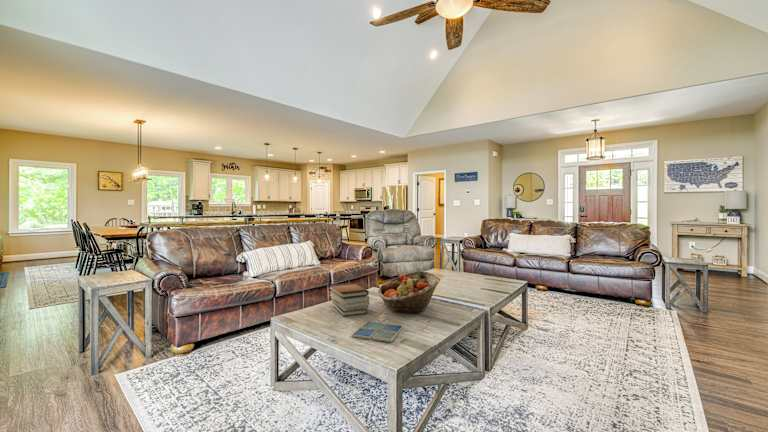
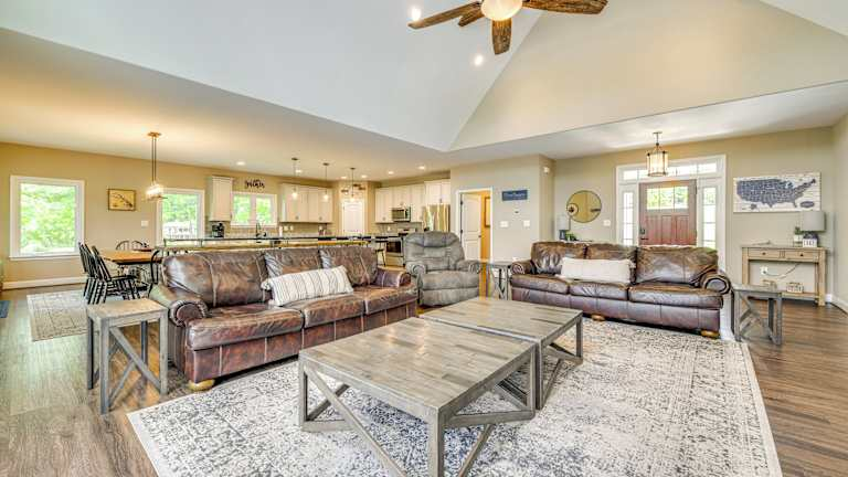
- book stack [328,282,370,317]
- fruit basket [377,270,442,314]
- drink coaster [350,321,404,343]
